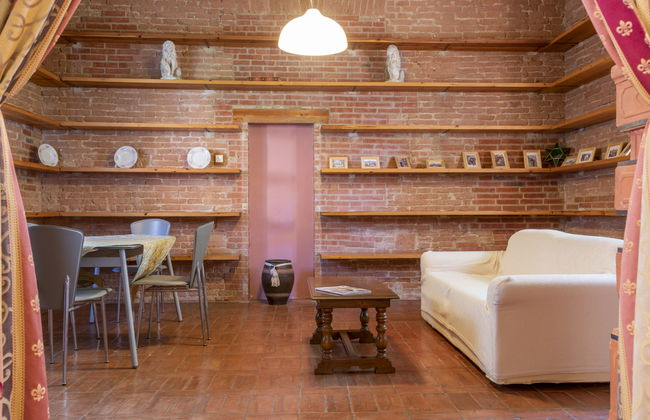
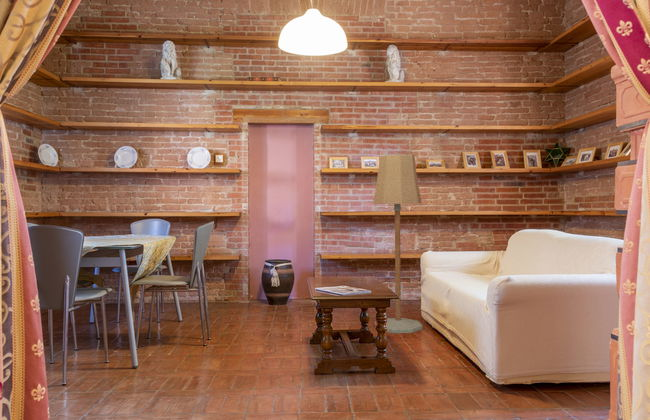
+ floor lamp [372,154,423,334]
